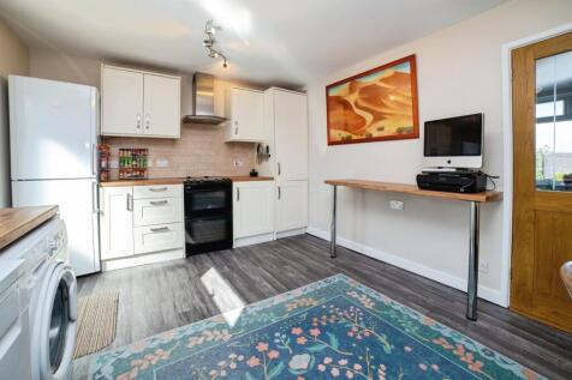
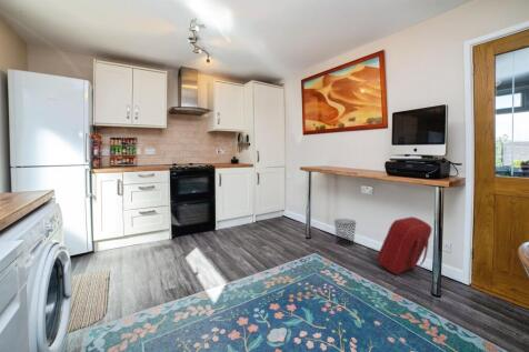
+ waste bin [333,218,357,247]
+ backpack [376,215,432,275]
